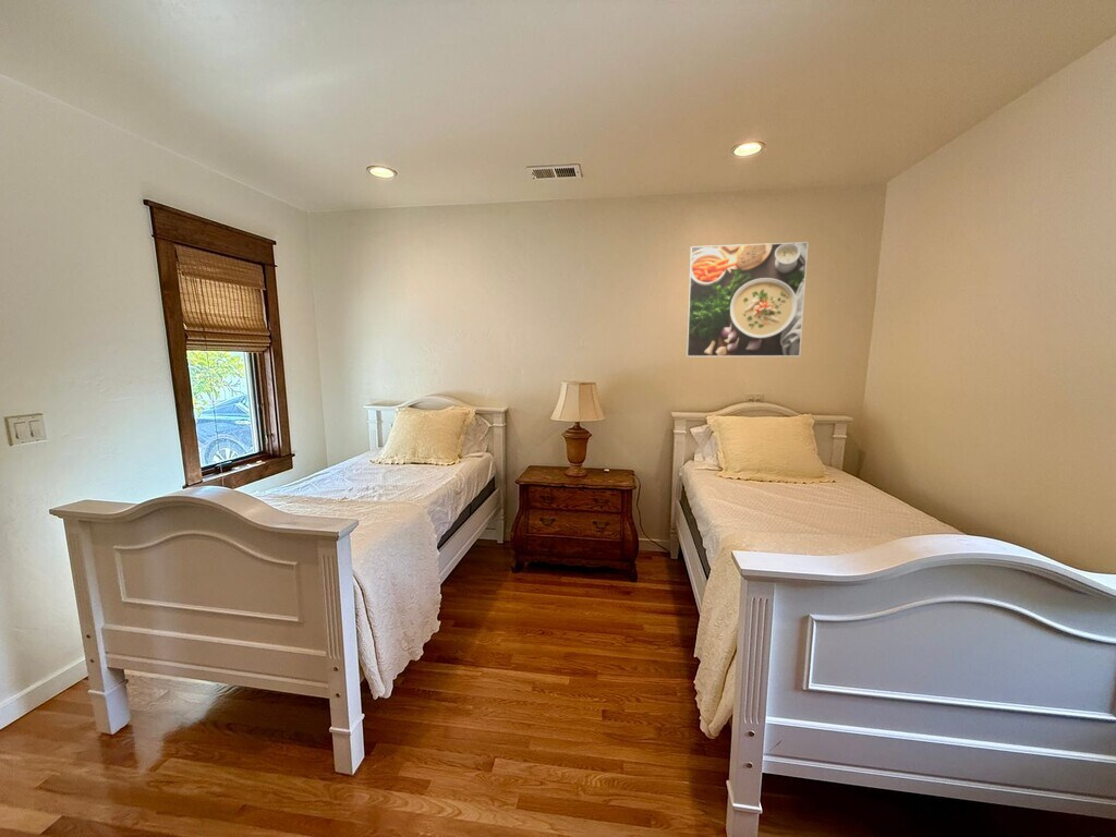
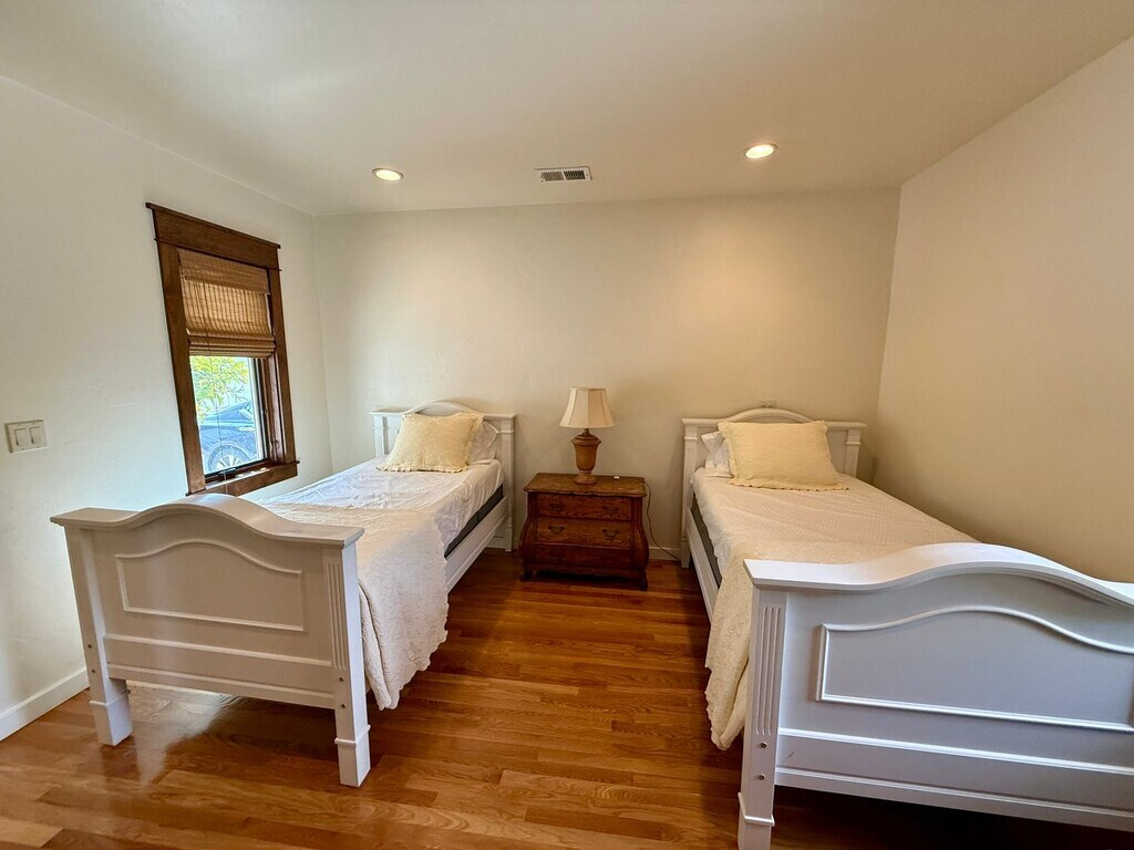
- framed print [686,241,809,357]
